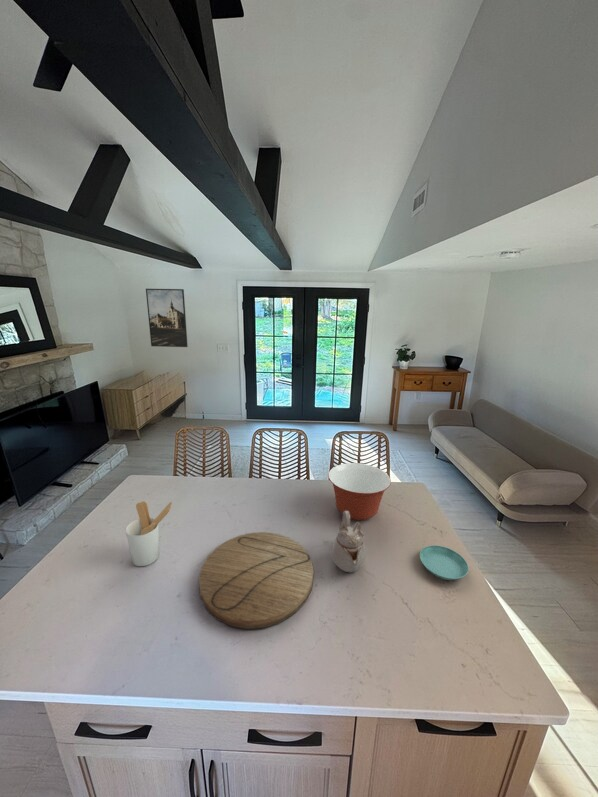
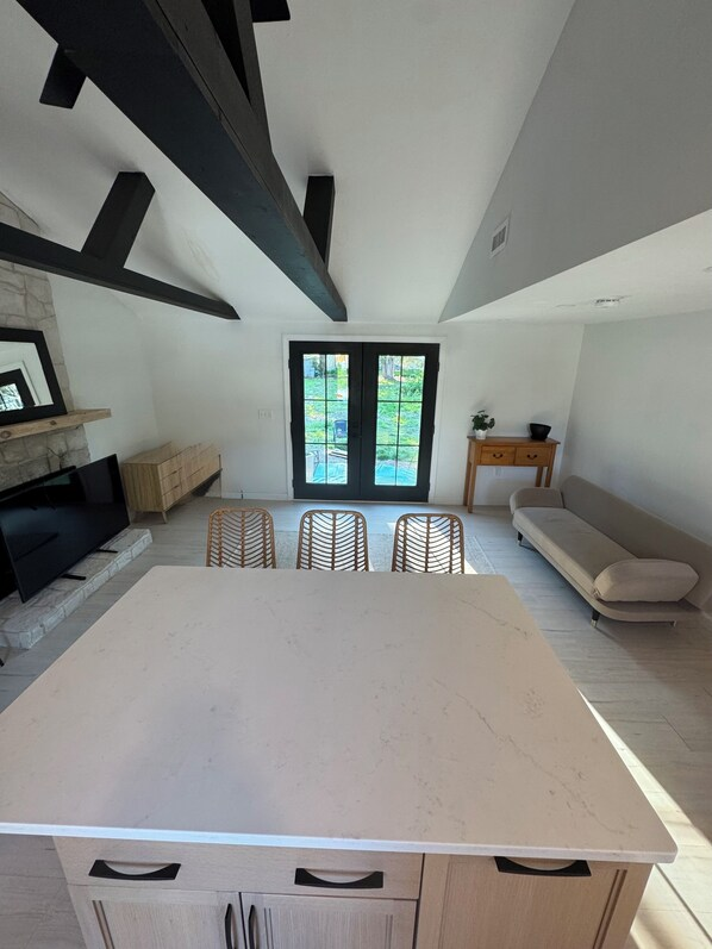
- teapot [331,511,367,573]
- mixing bowl [327,462,392,521]
- utensil holder [125,500,173,567]
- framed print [145,288,189,348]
- saucer [419,544,470,581]
- cutting board [198,531,314,630]
